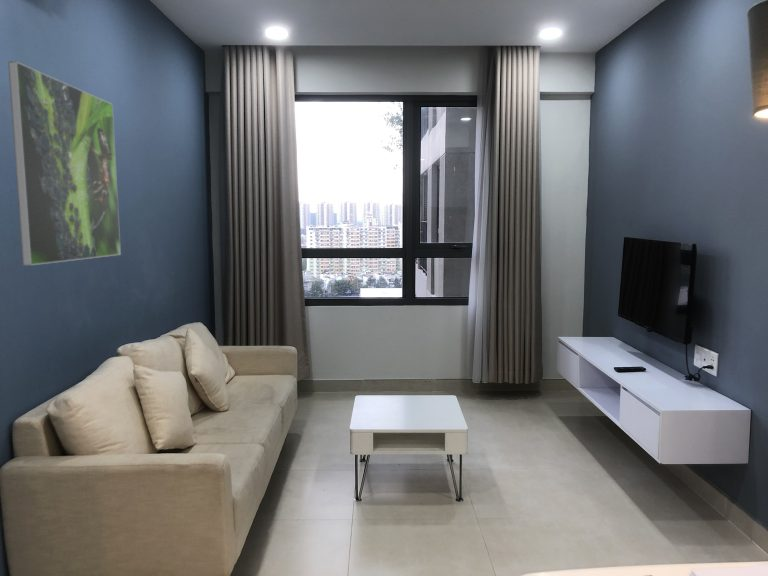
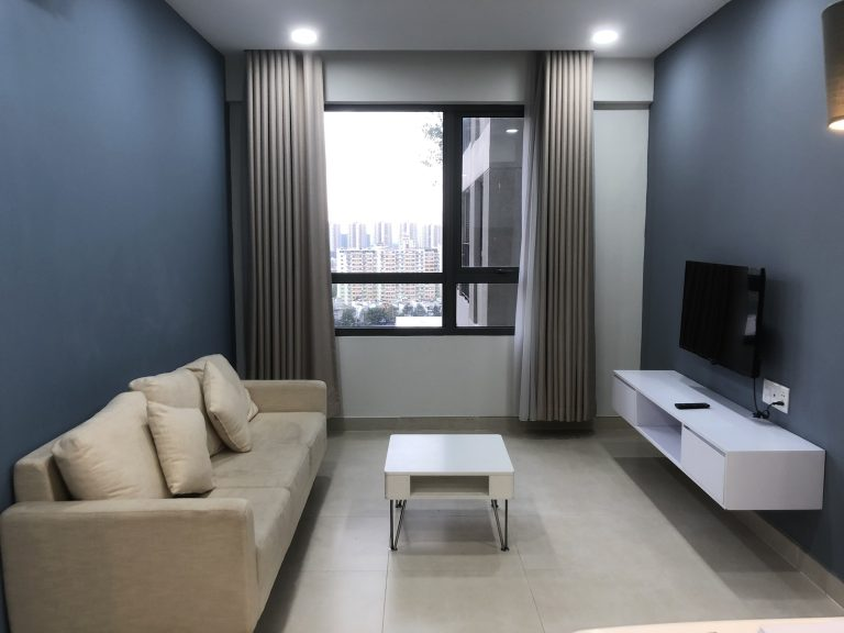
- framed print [7,60,122,266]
